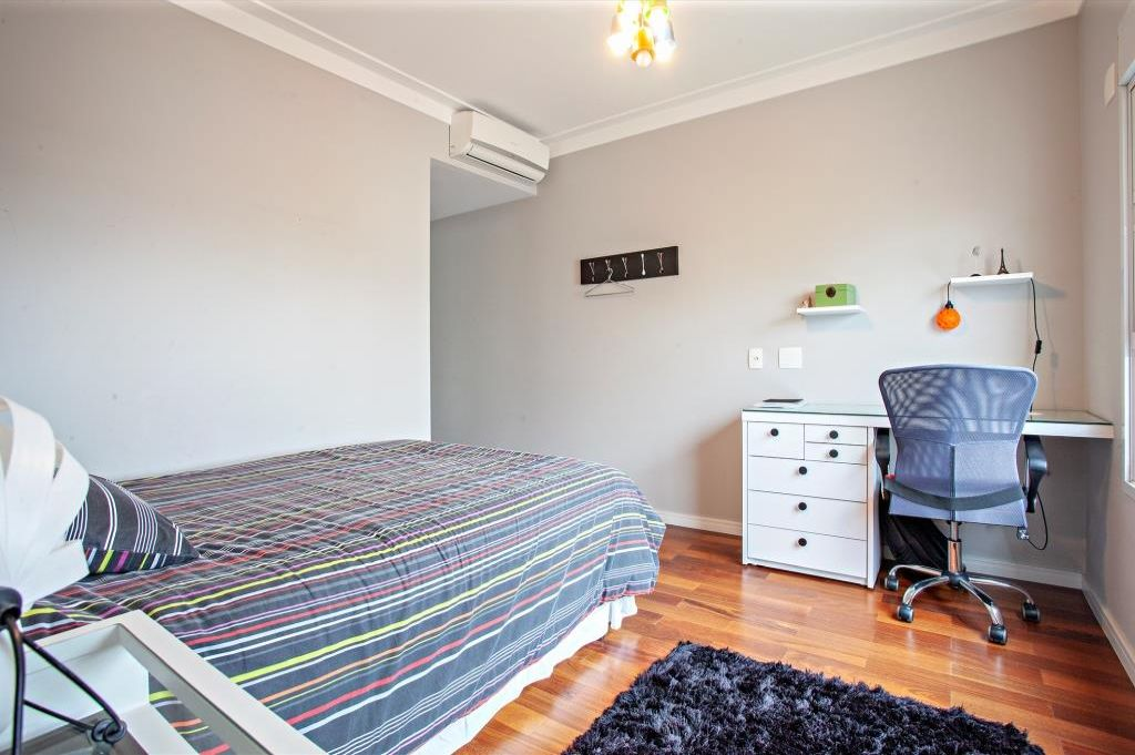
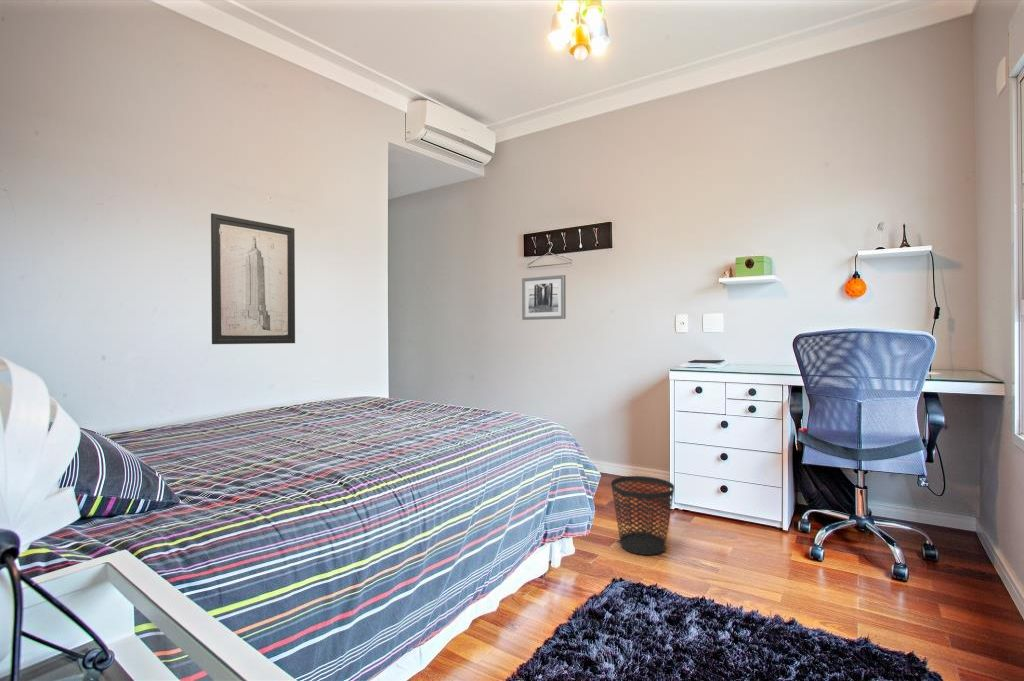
+ wall art [210,212,296,345]
+ wall art [521,274,567,321]
+ wastebasket [610,475,675,556]
